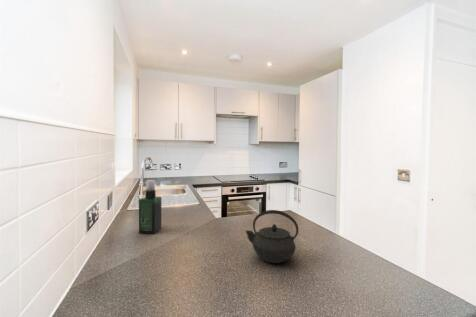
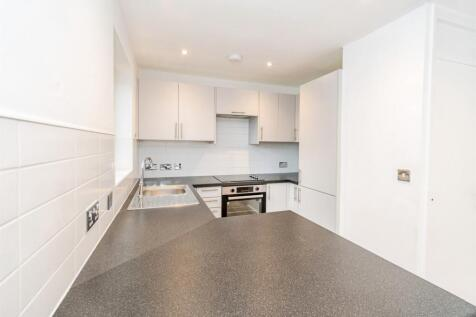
- spray bottle [138,179,162,235]
- kettle [245,209,299,264]
